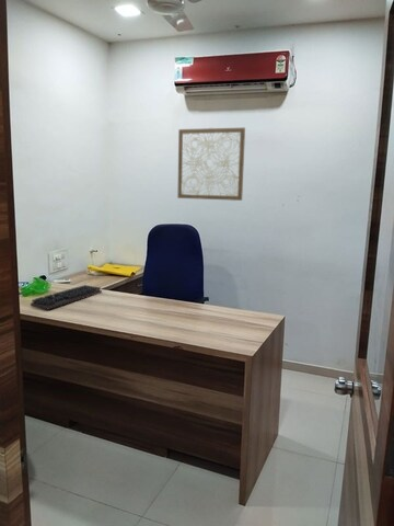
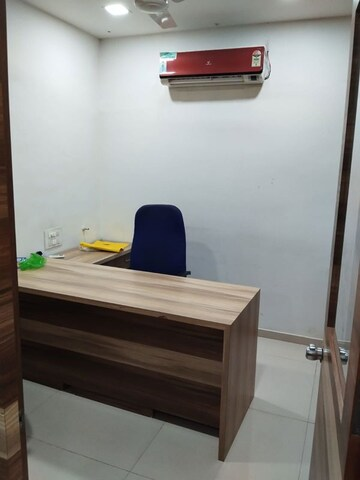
- keyboard [30,284,103,310]
- wall art [176,127,246,202]
